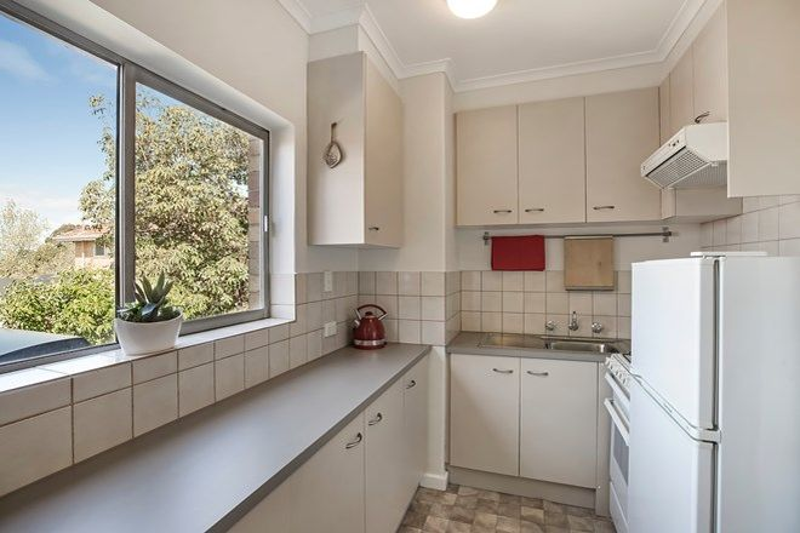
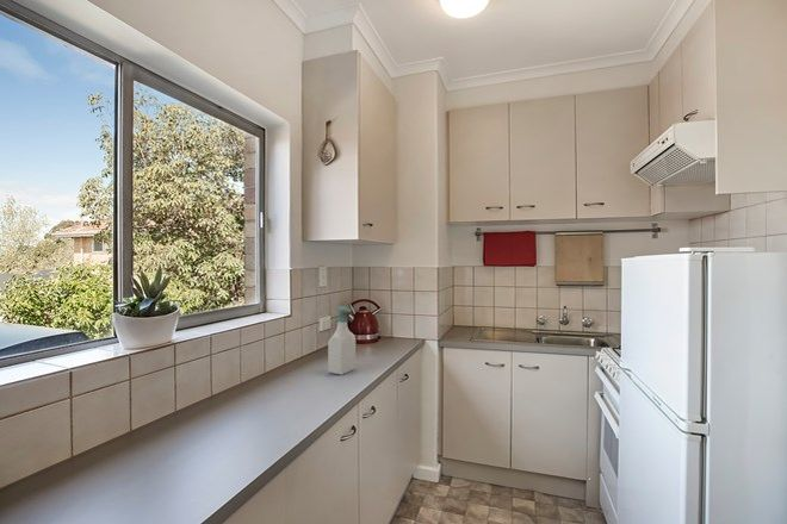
+ soap bottle [327,305,357,376]
